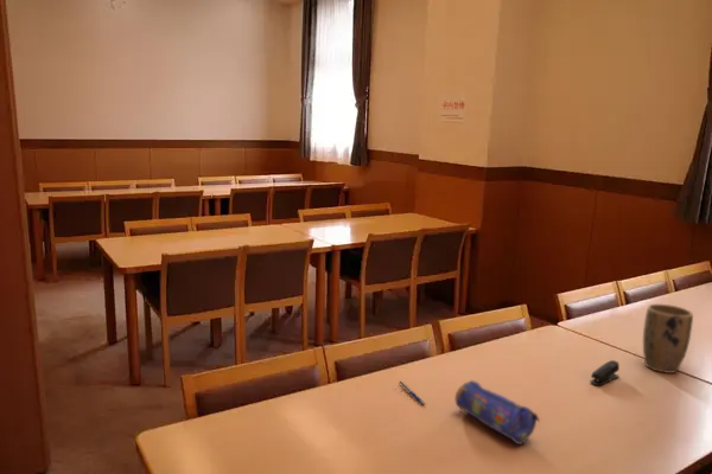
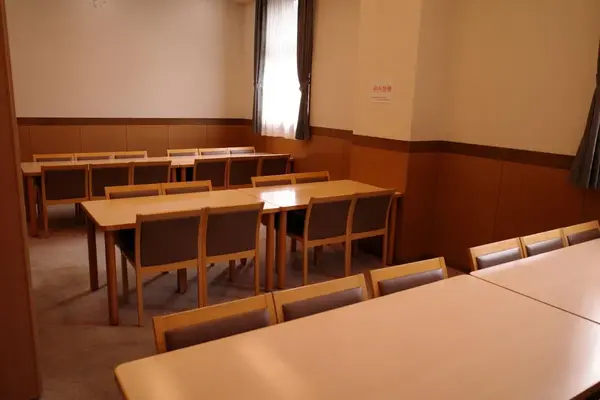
- stapler [590,359,621,386]
- plant pot [642,303,694,374]
- pen [399,380,427,406]
- pencil case [454,379,541,446]
